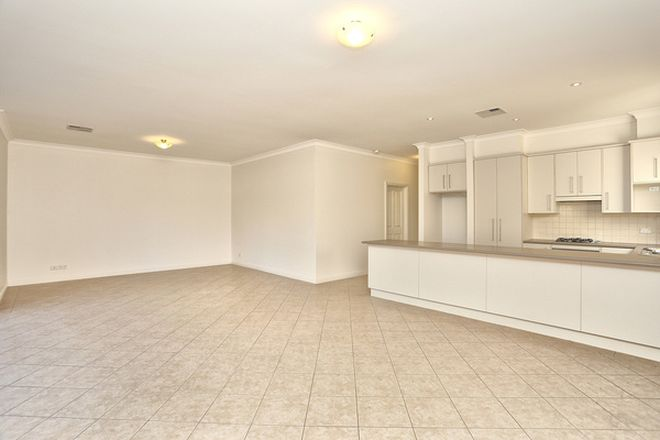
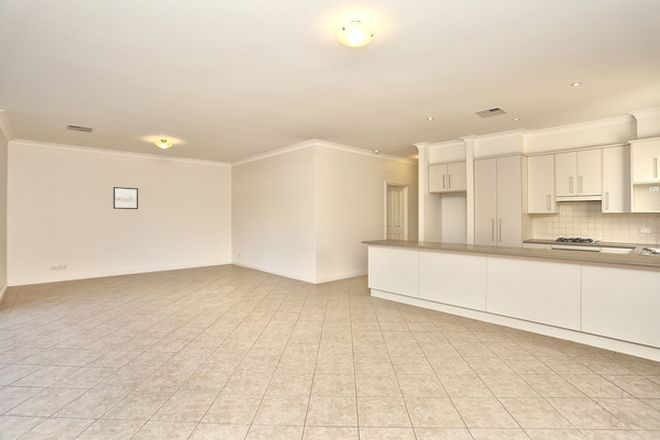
+ wall art [112,186,139,210]
